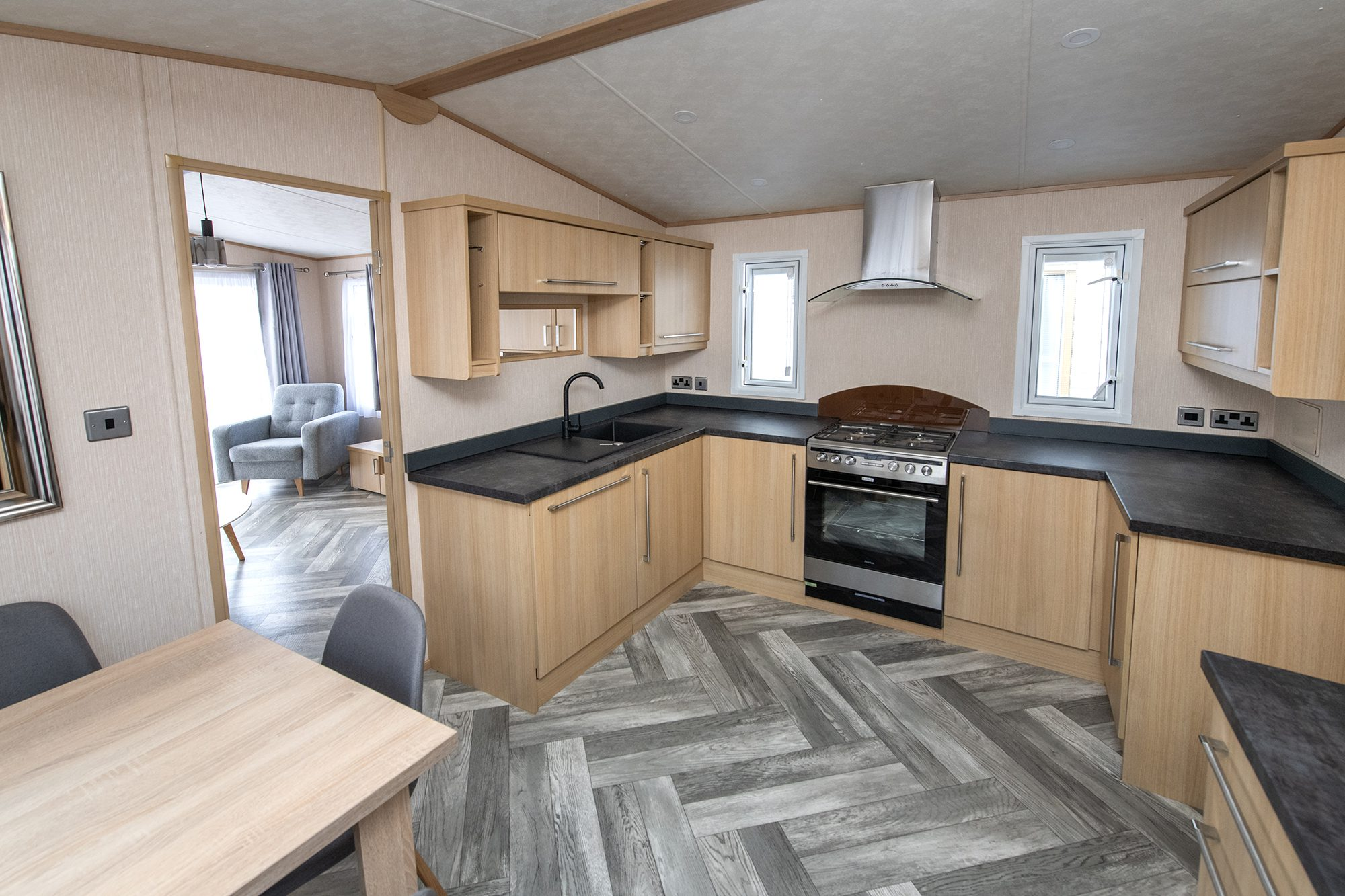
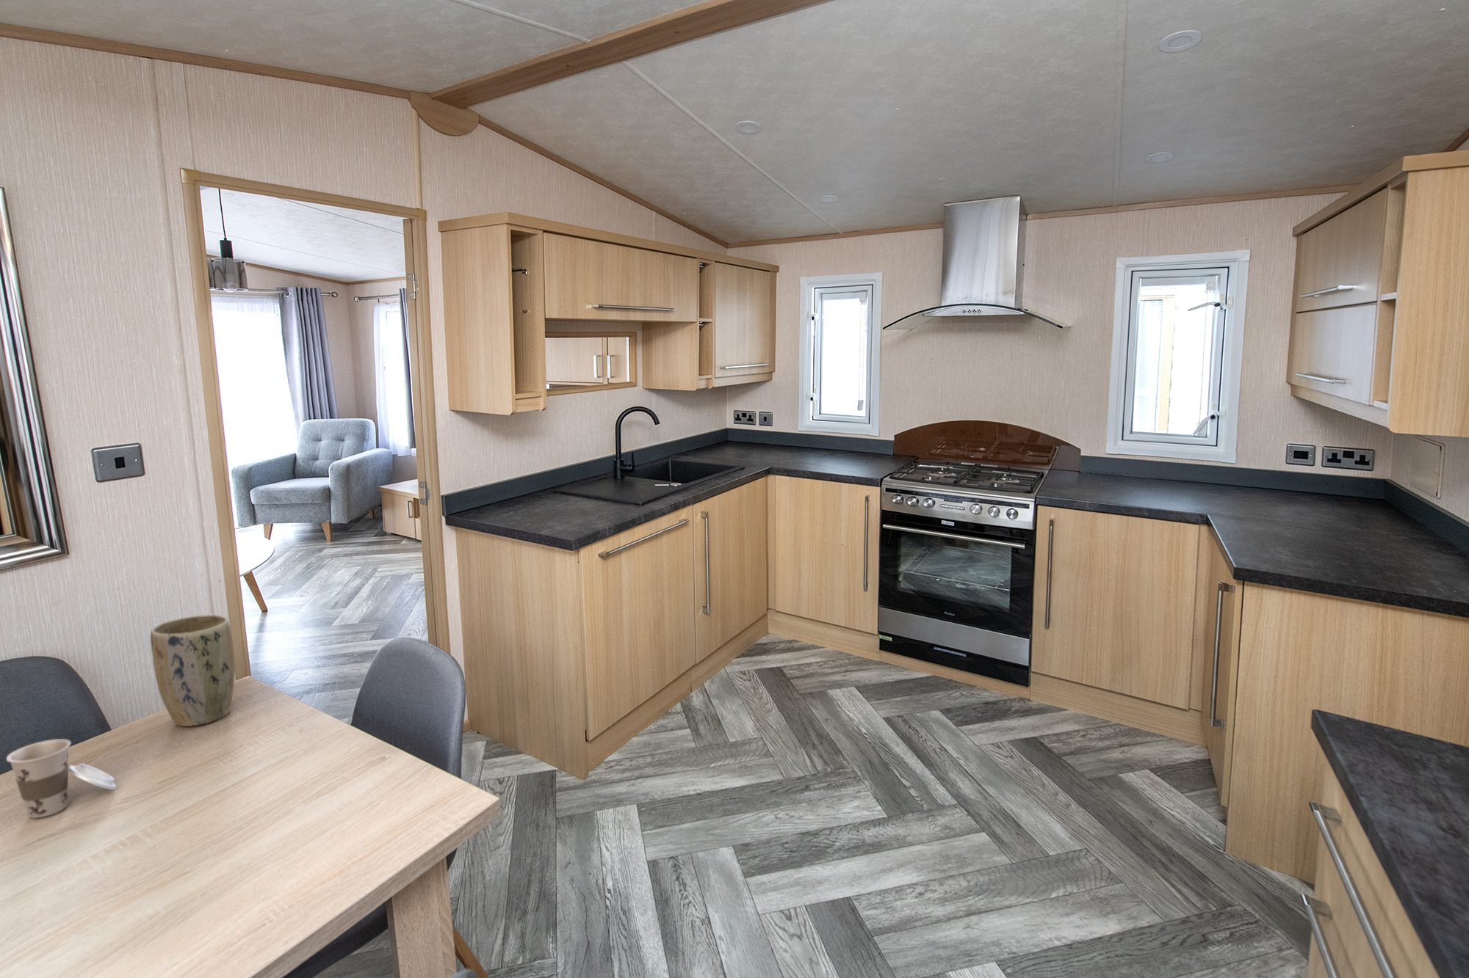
+ cup [5,738,117,819]
+ plant pot [150,615,236,727]
